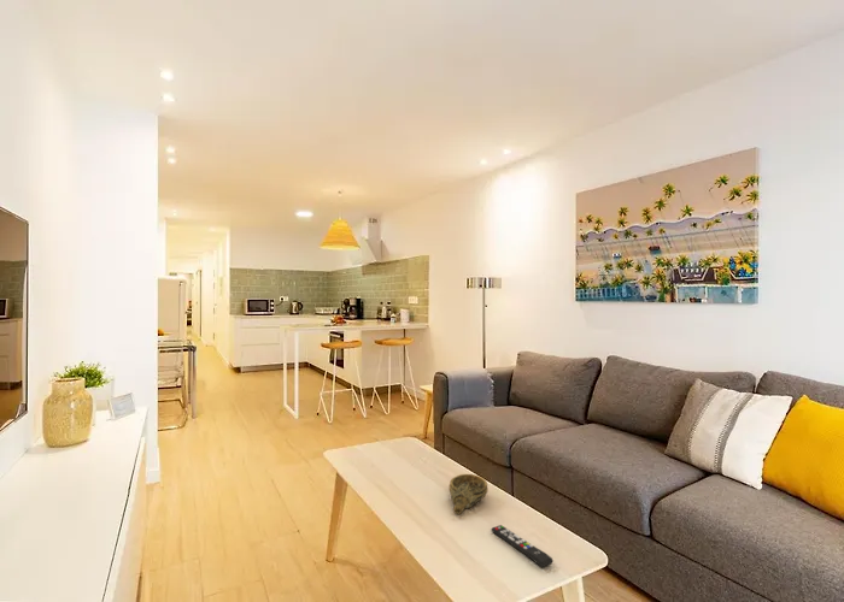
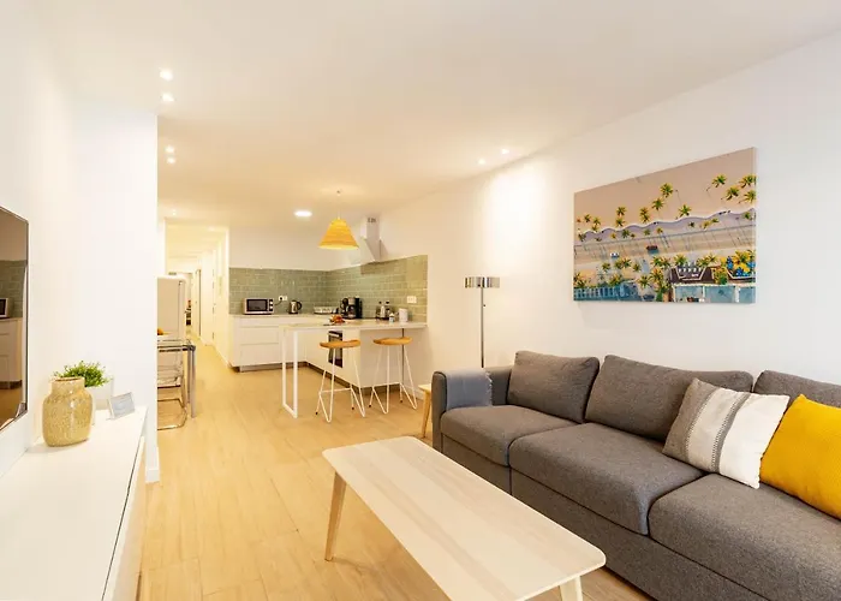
- remote control [491,524,555,568]
- decorative bowl [449,473,490,515]
